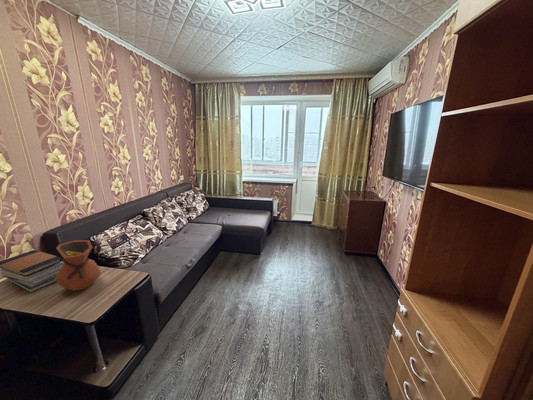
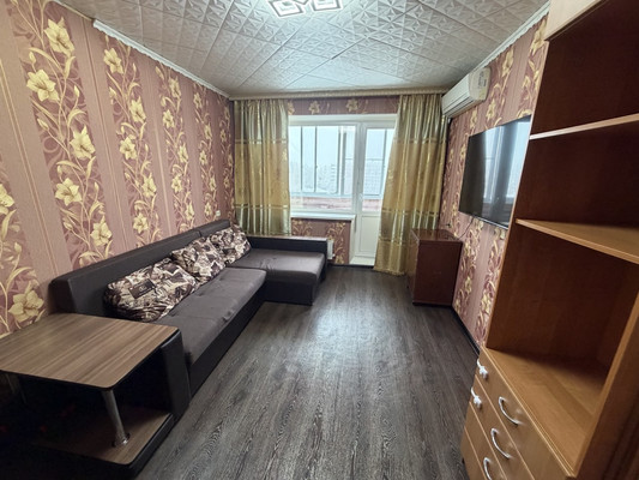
- vase [55,239,102,292]
- book stack [0,249,64,294]
